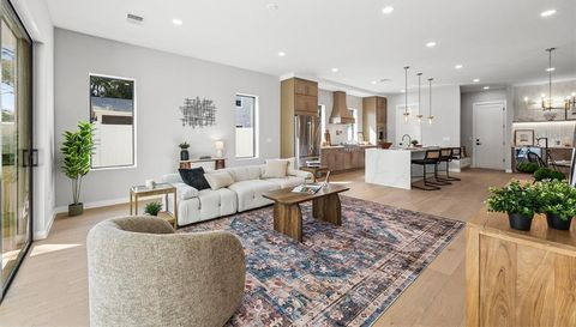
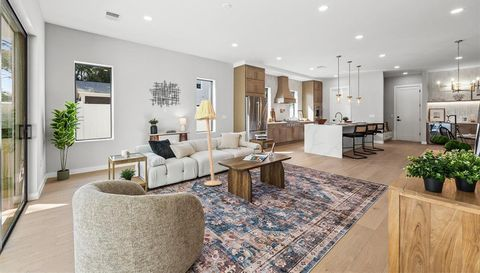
+ floor lamp [194,99,223,186]
